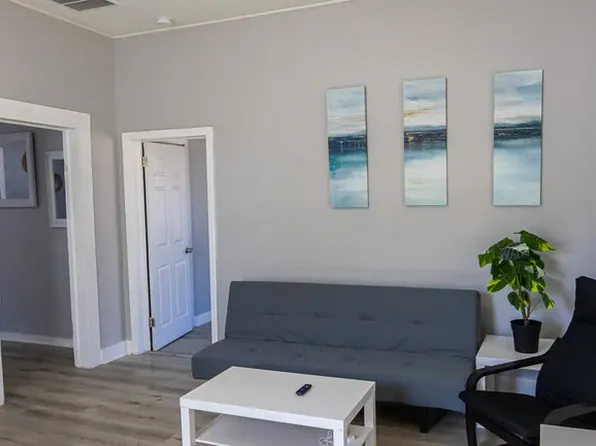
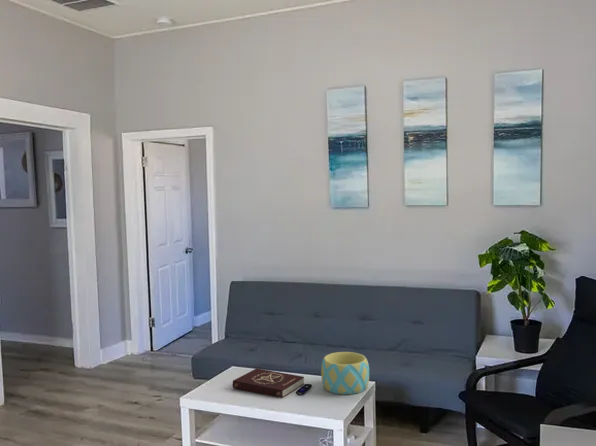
+ book [232,367,305,399]
+ bowl [320,351,370,396]
